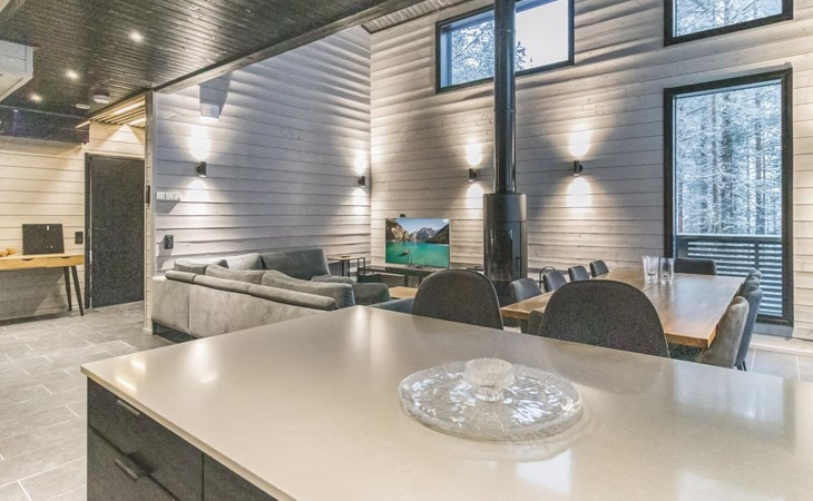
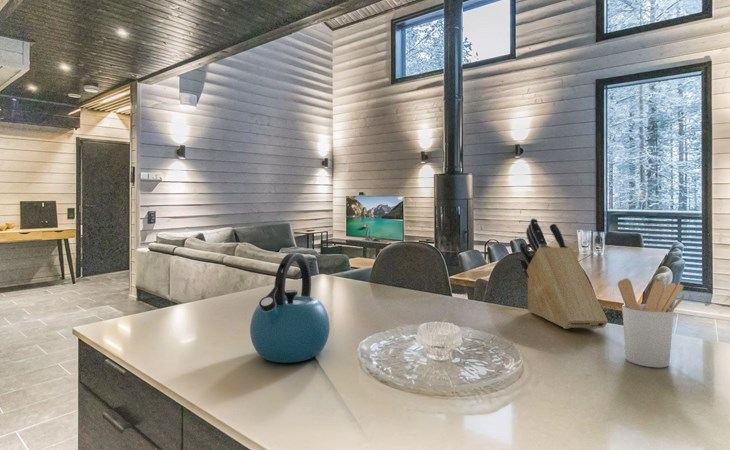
+ knife block [518,217,609,330]
+ kettle [249,252,331,364]
+ utensil holder [617,277,686,368]
